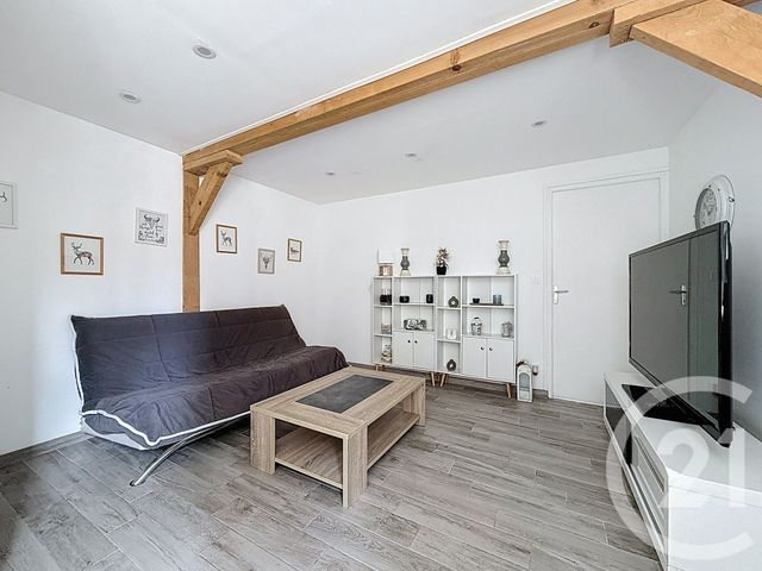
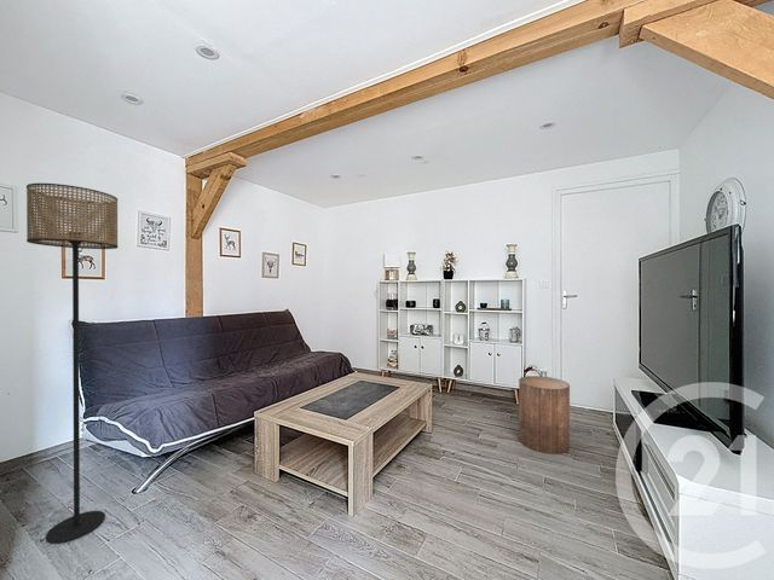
+ stool [518,375,571,456]
+ floor lamp [25,182,120,545]
